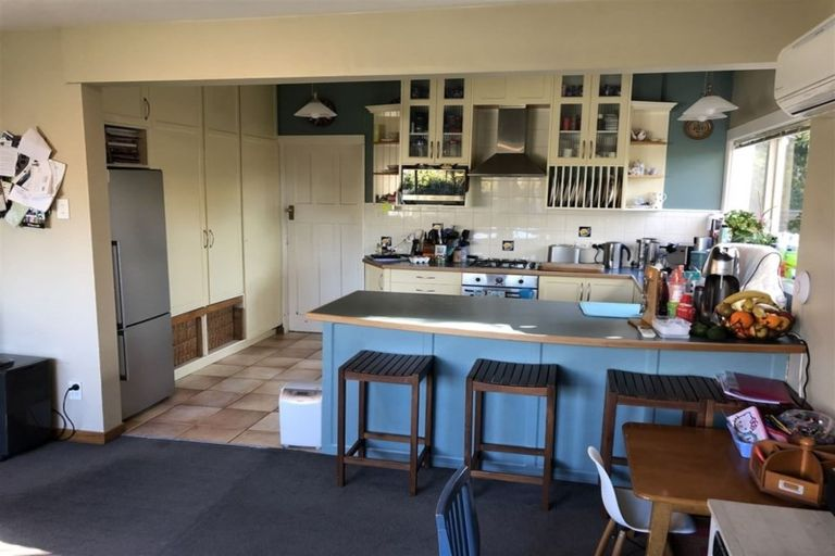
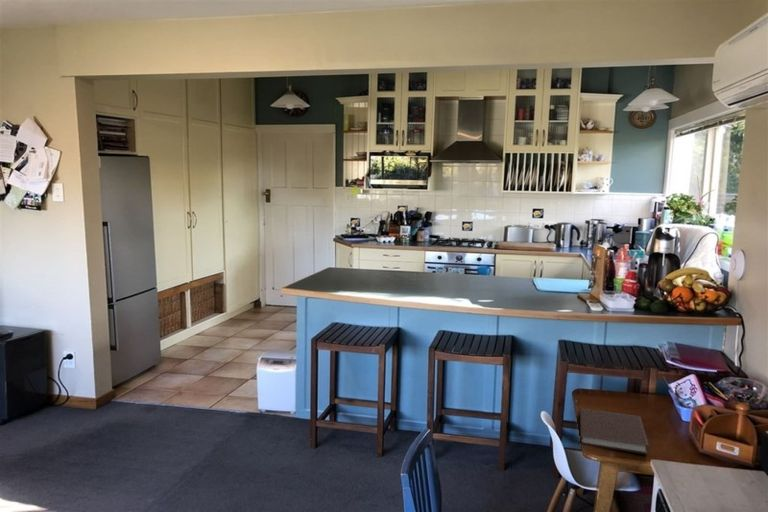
+ notebook [579,408,650,456]
